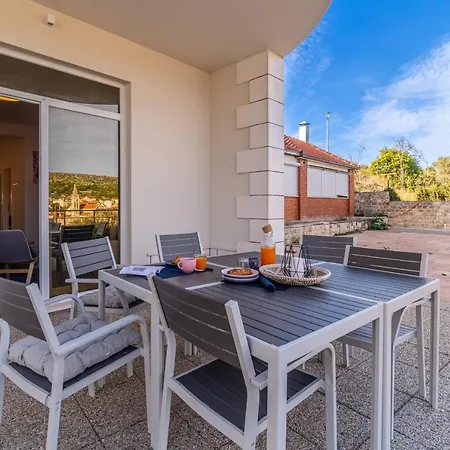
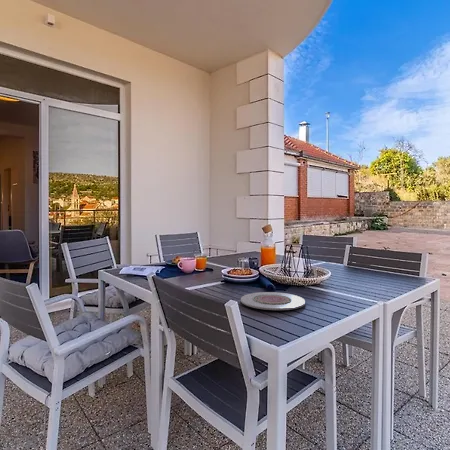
+ plate [240,291,306,311]
